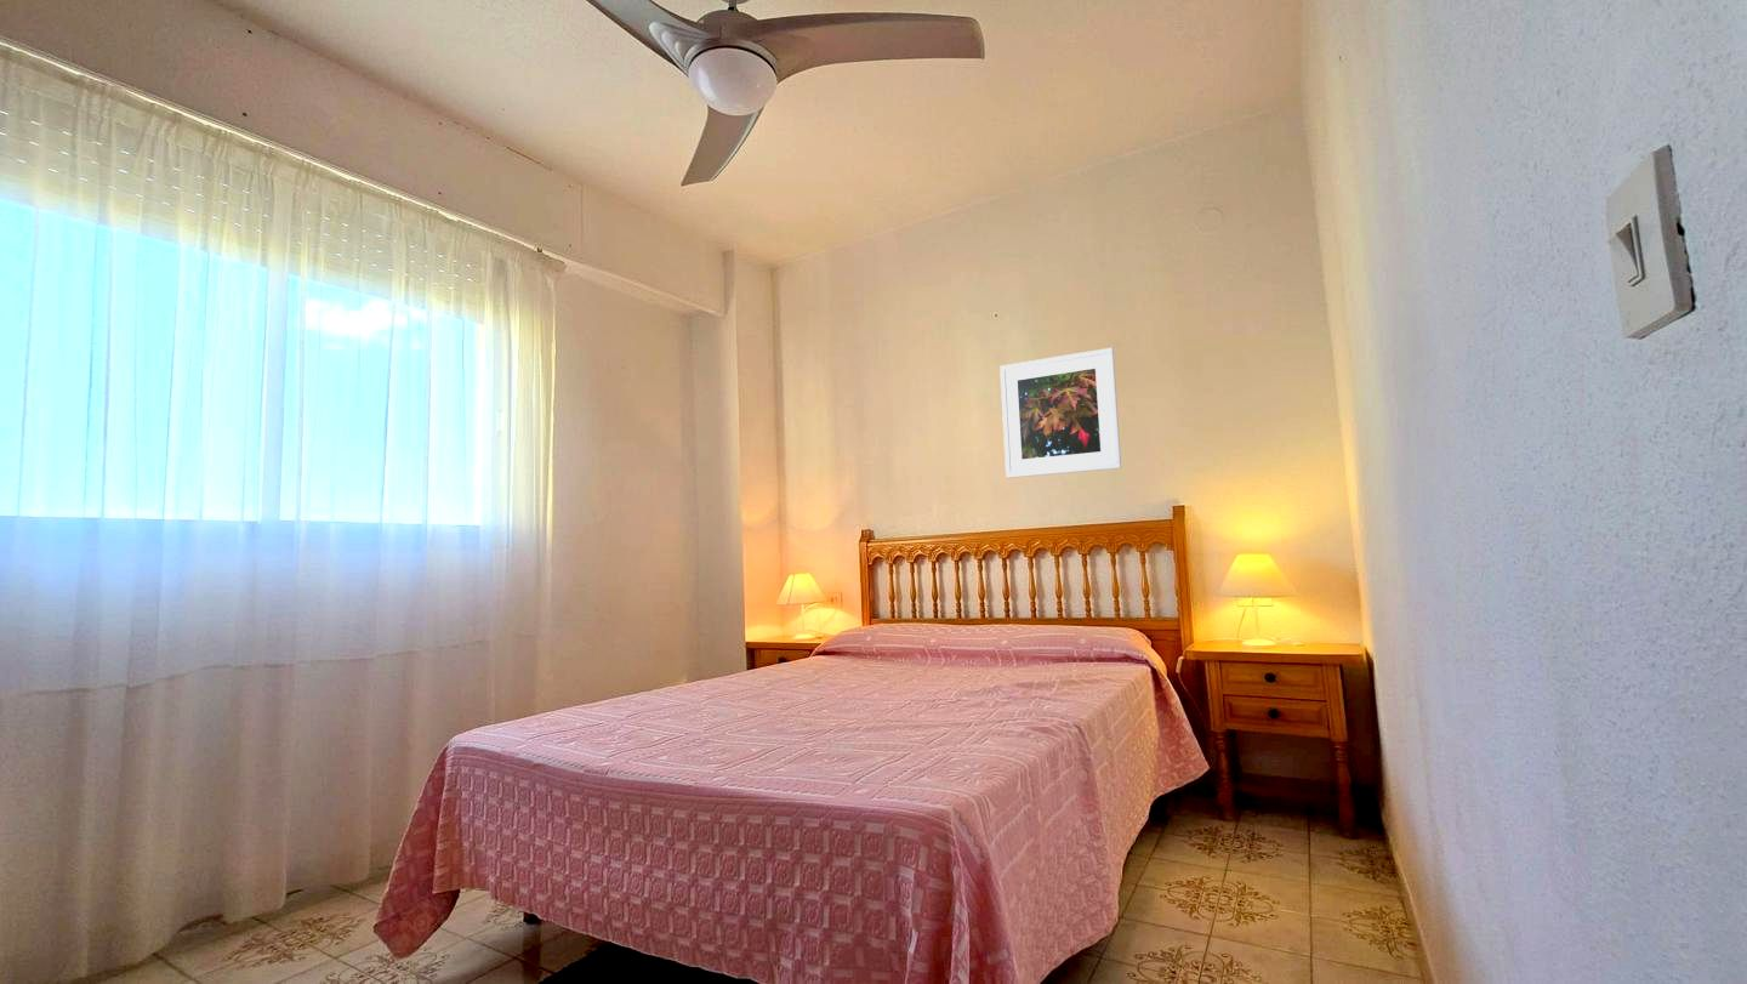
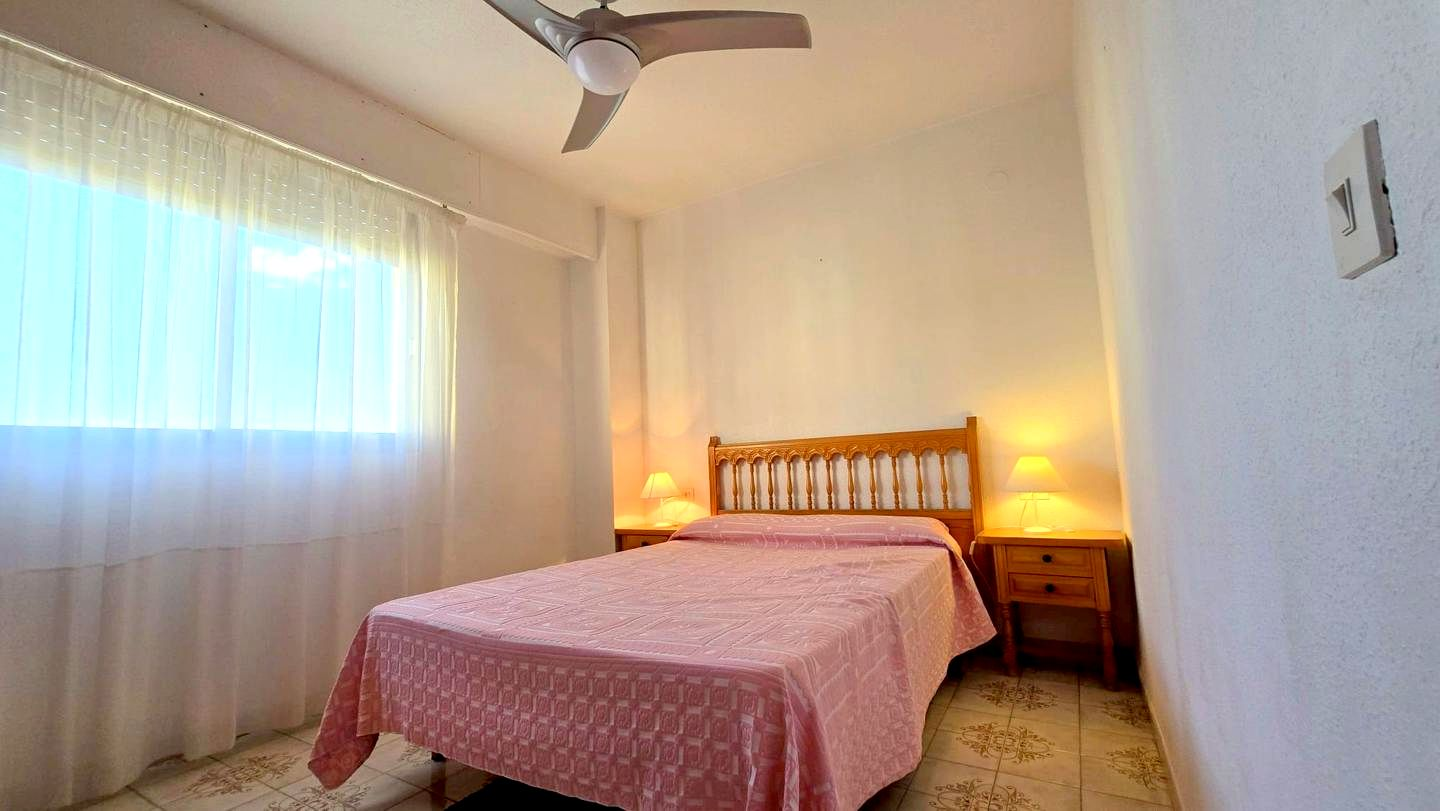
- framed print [998,347,1122,479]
